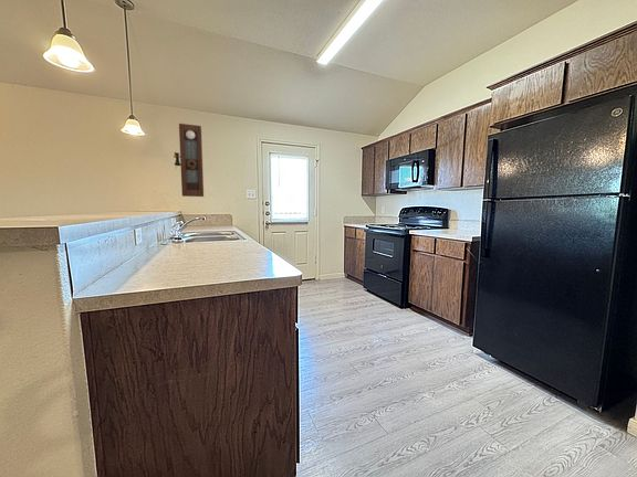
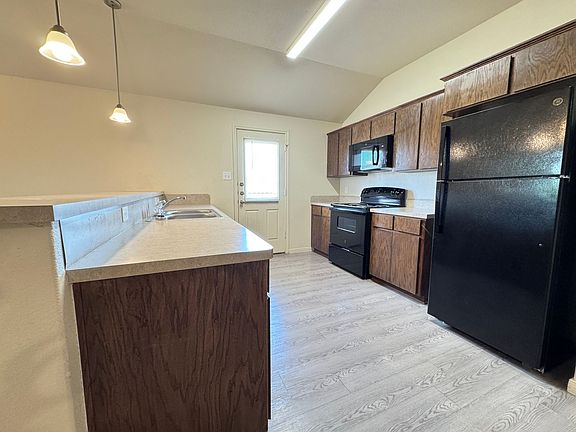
- pendulum clock [173,123,205,198]
